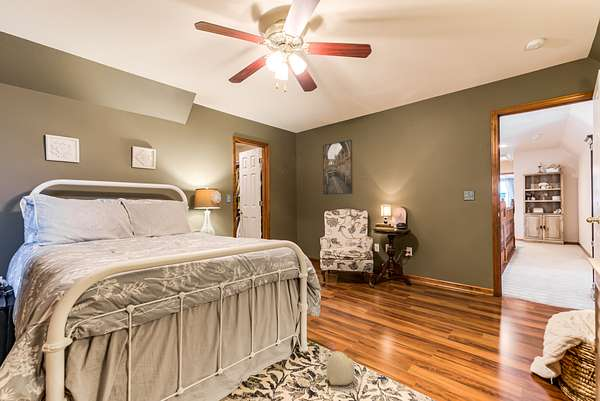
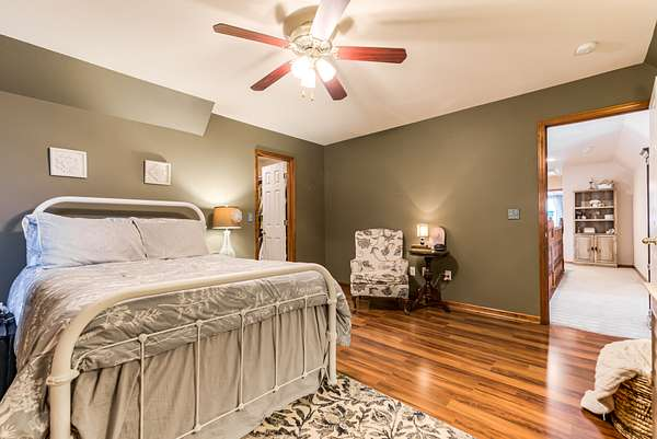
- plush toy [324,342,356,386]
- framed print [322,139,354,196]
